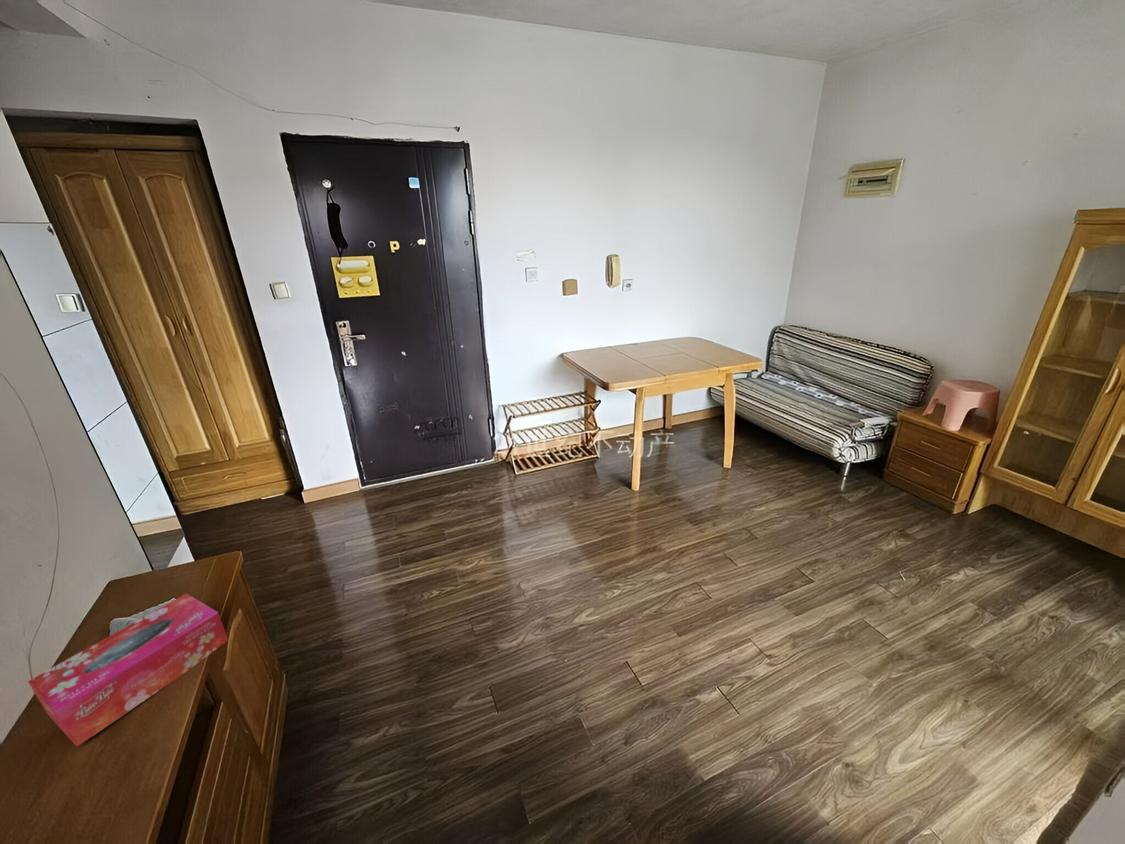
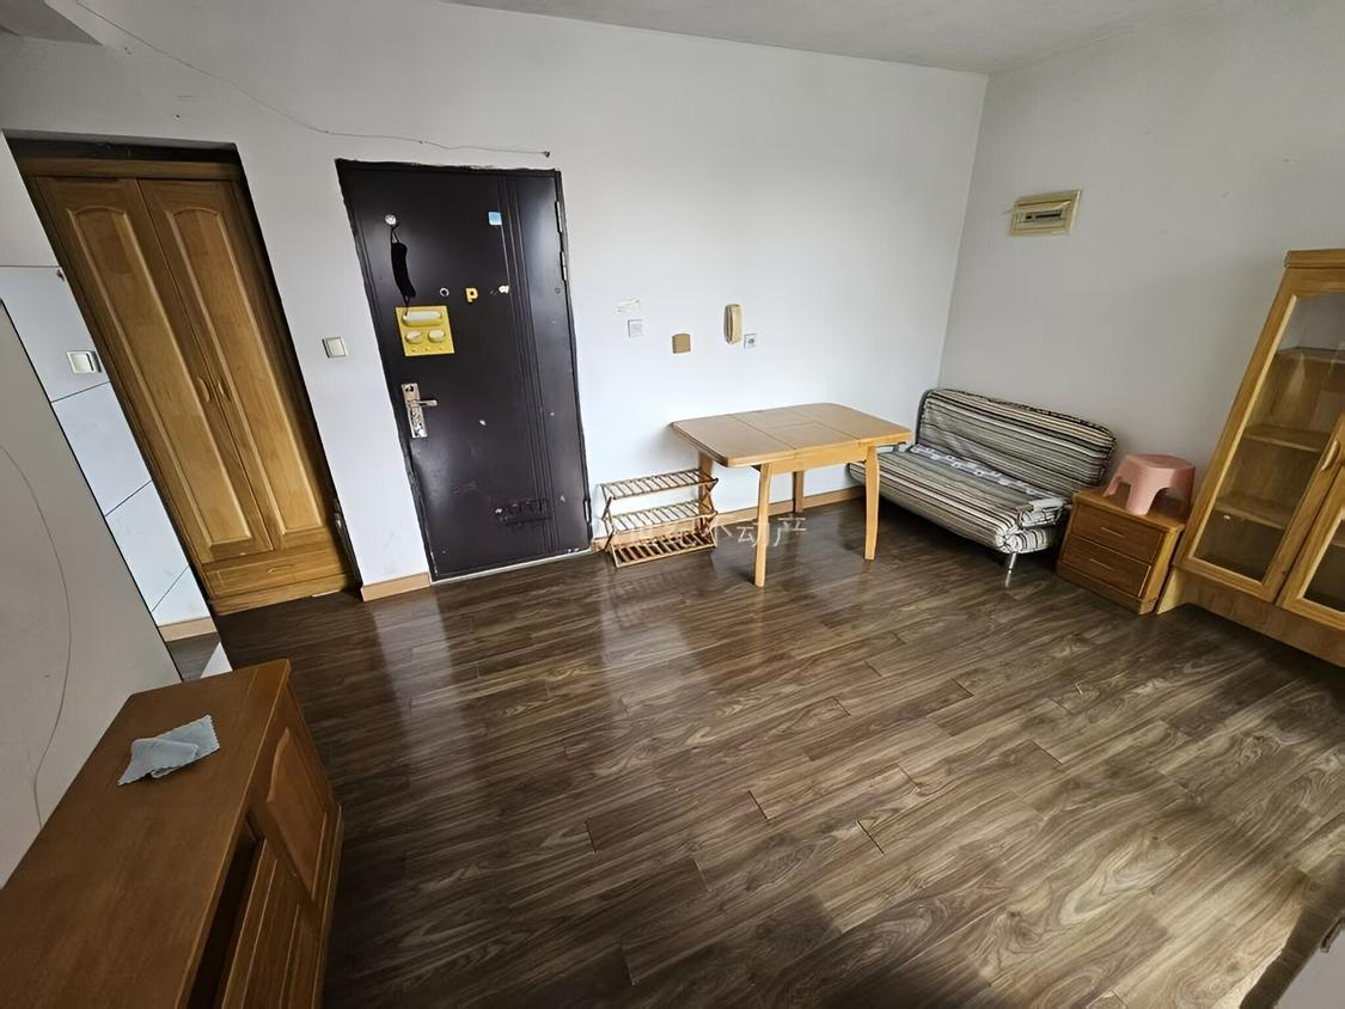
- tissue box [27,592,229,748]
